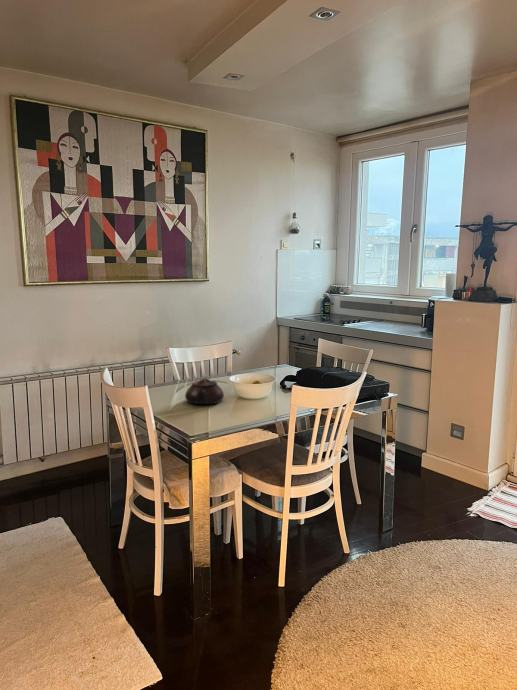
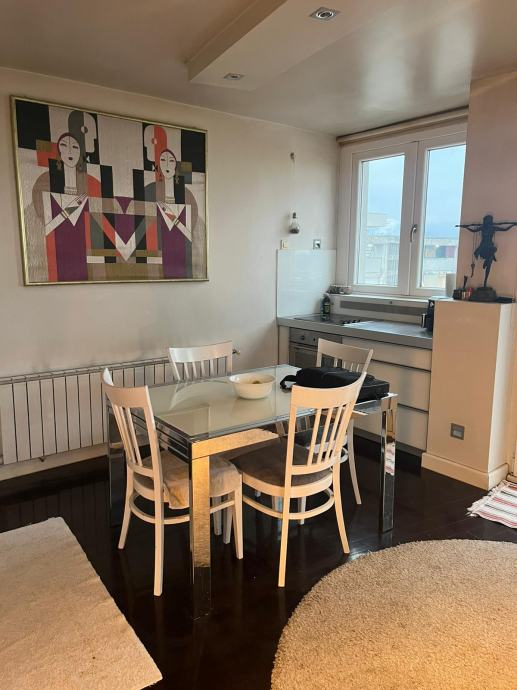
- teapot [184,377,225,405]
